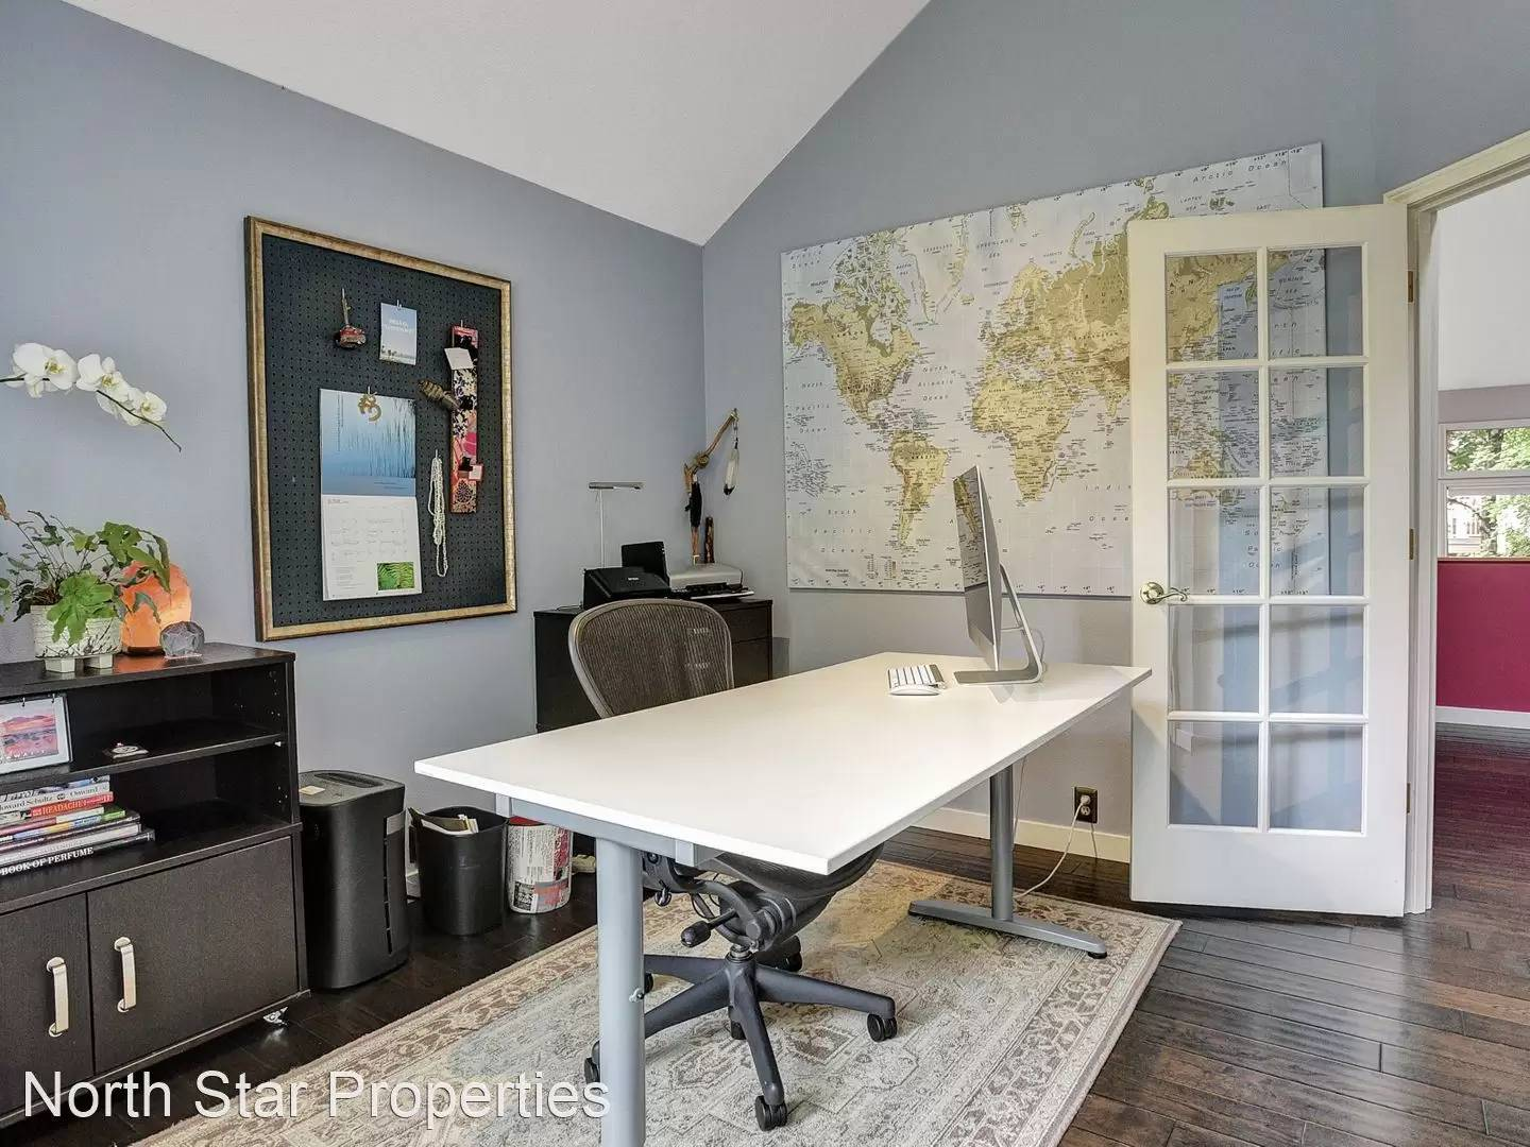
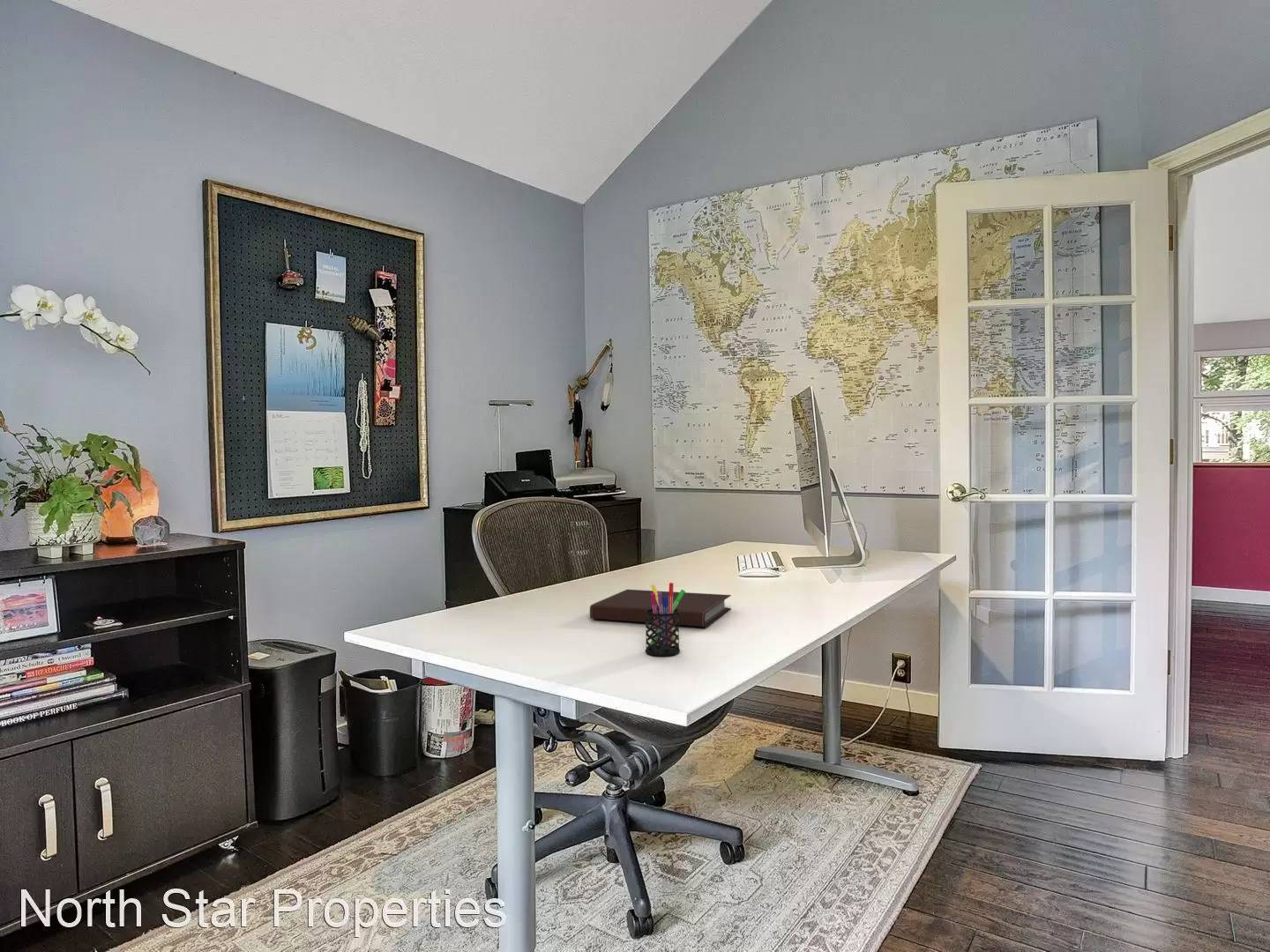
+ notebook [589,589,732,628]
+ pen holder [645,582,686,657]
